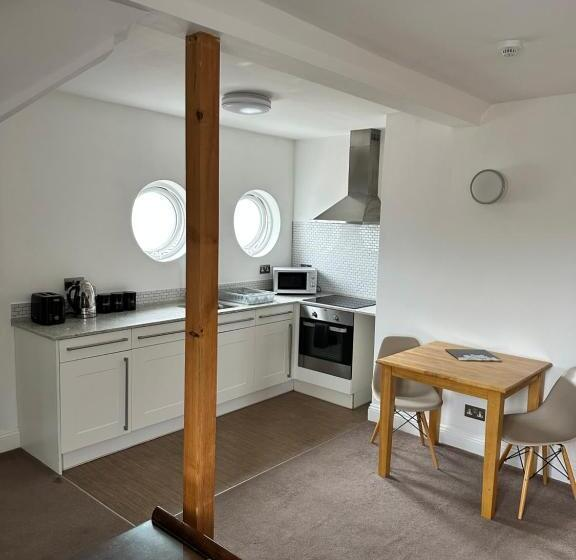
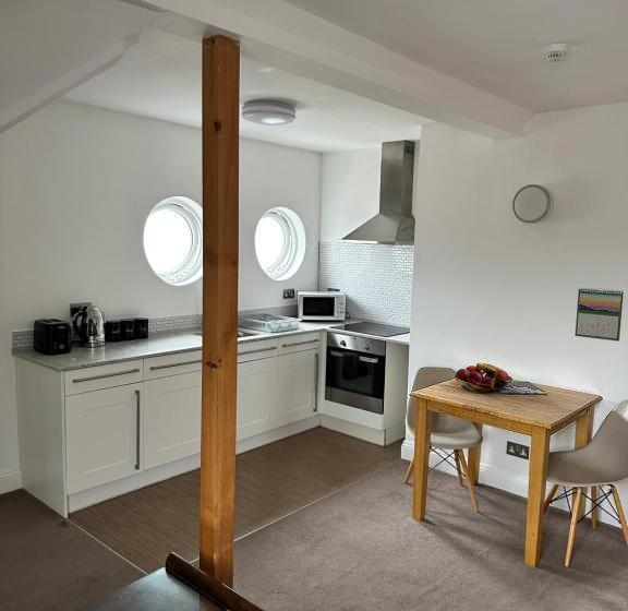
+ fruit basket [452,361,514,394]
+ calendar [575,287,625,343]
